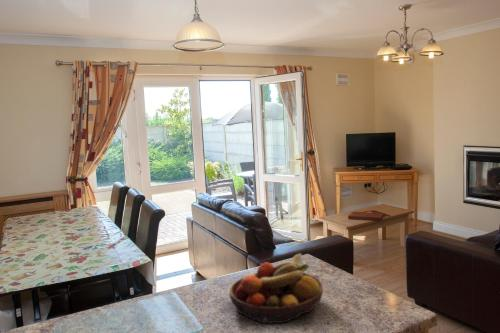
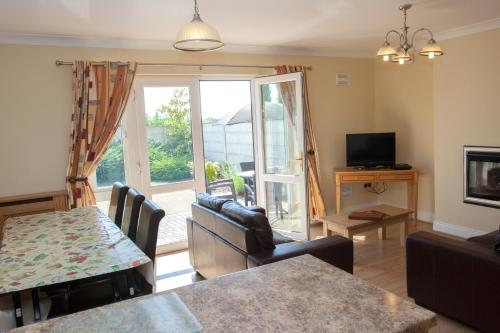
- fruit bowl [228,252,324,325]
